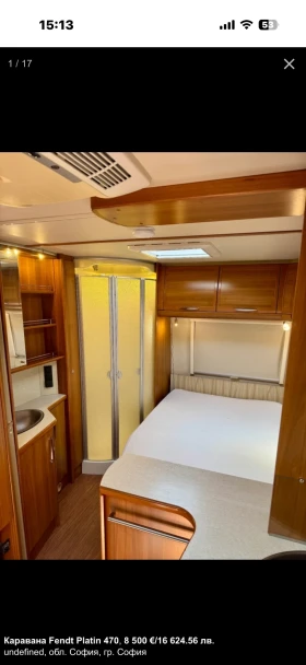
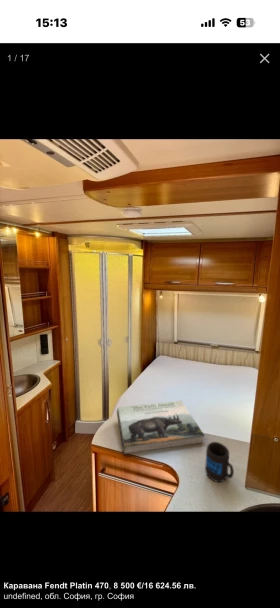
+ book [116,400,206,455]
+ mug [204,441,235,483]
